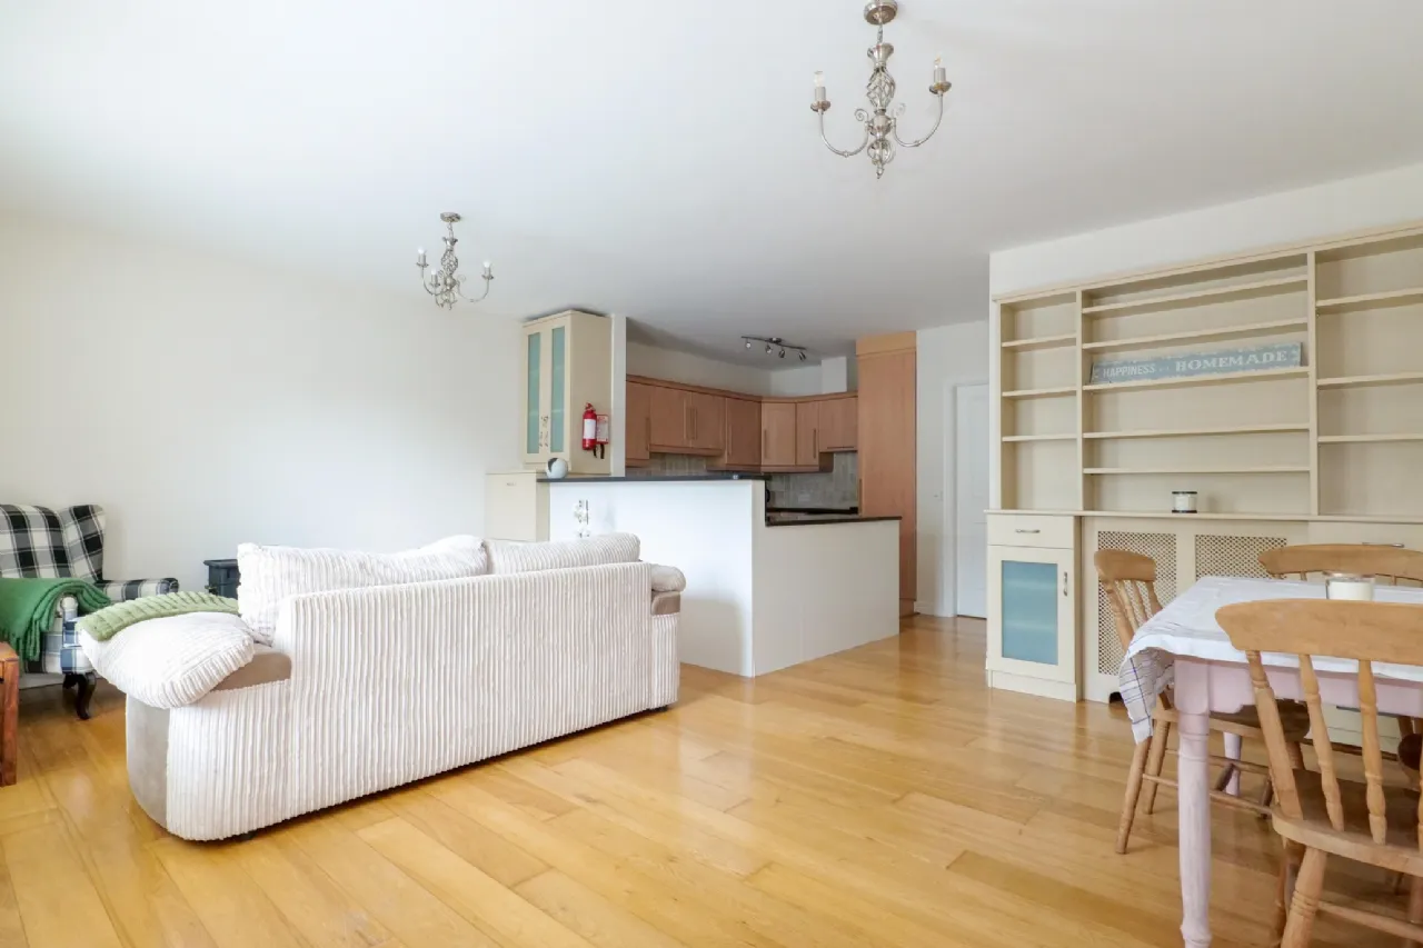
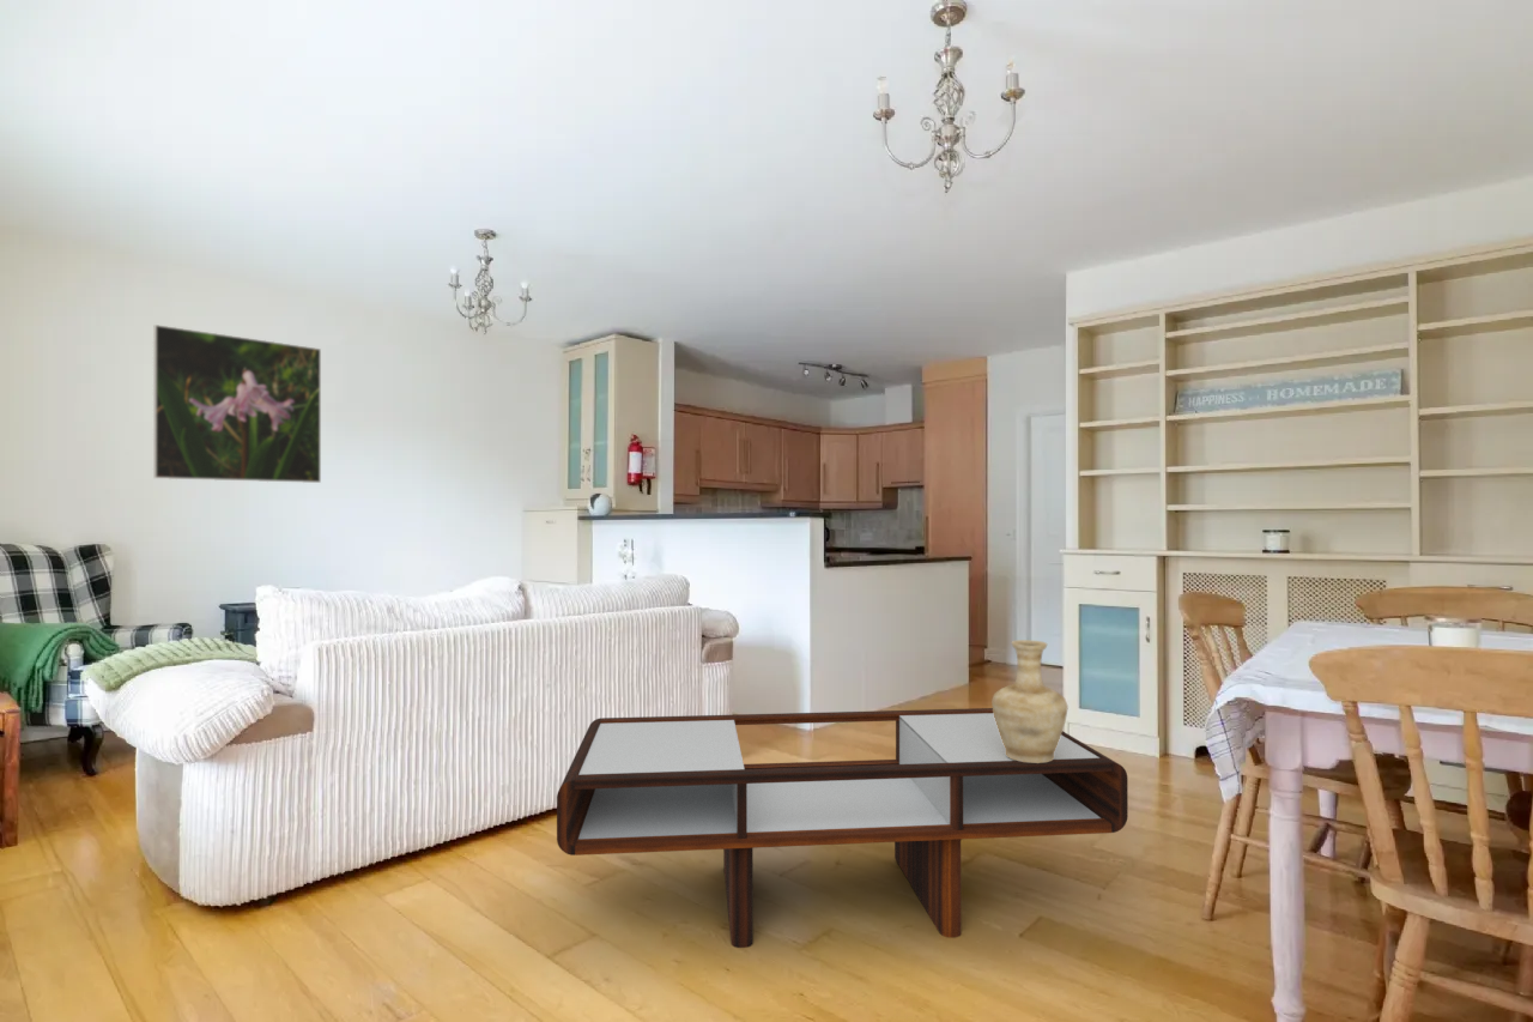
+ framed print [152,323,322,484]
+ coffee table [556,707,1129,949]
+ vase [990,639,1070,763]
